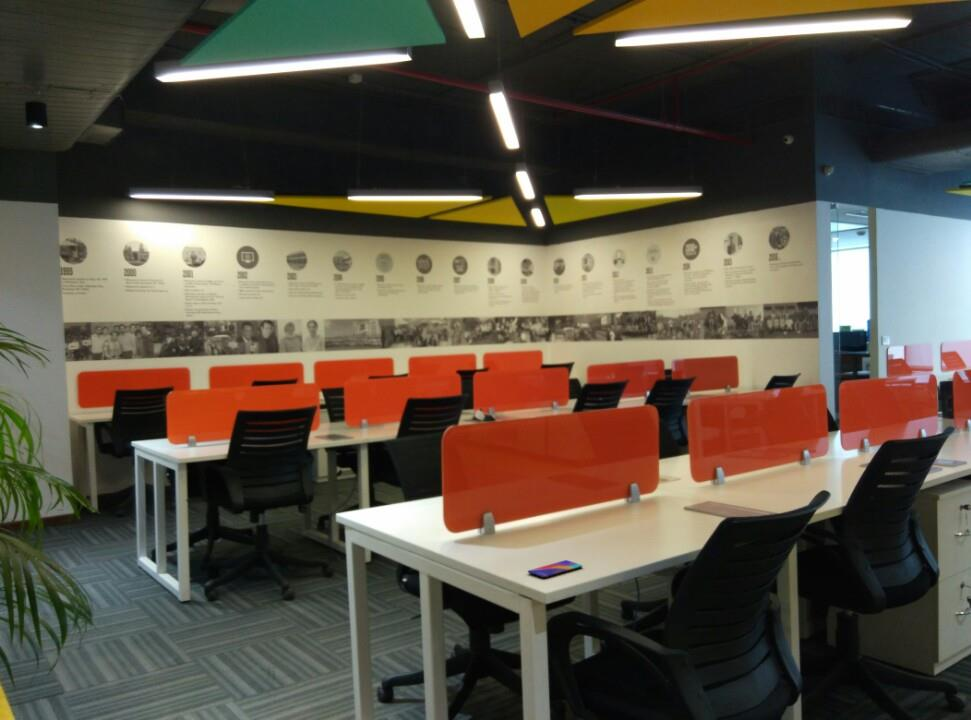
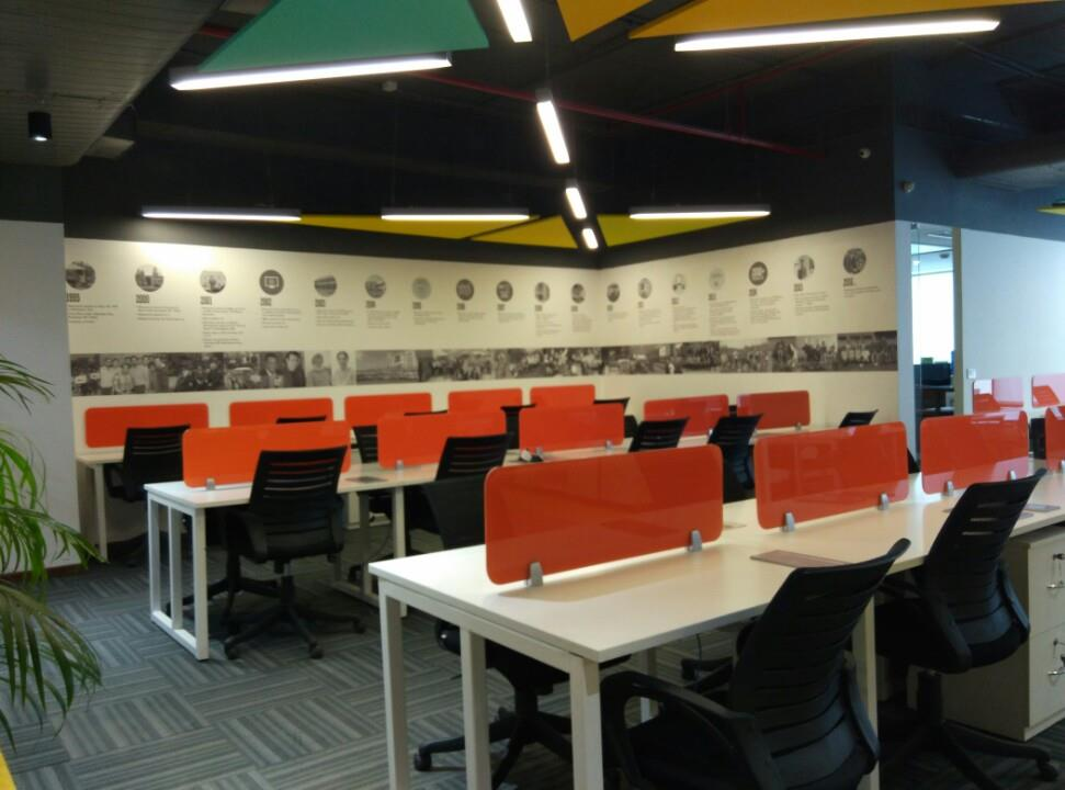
- smartphone [527,559,584,579]
